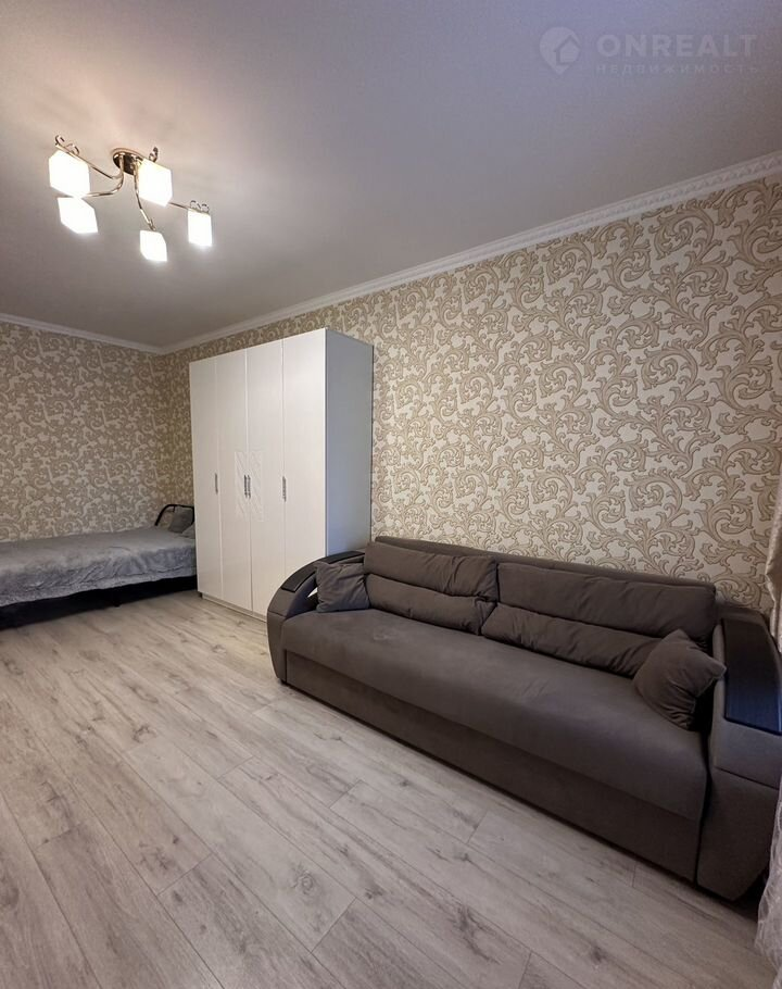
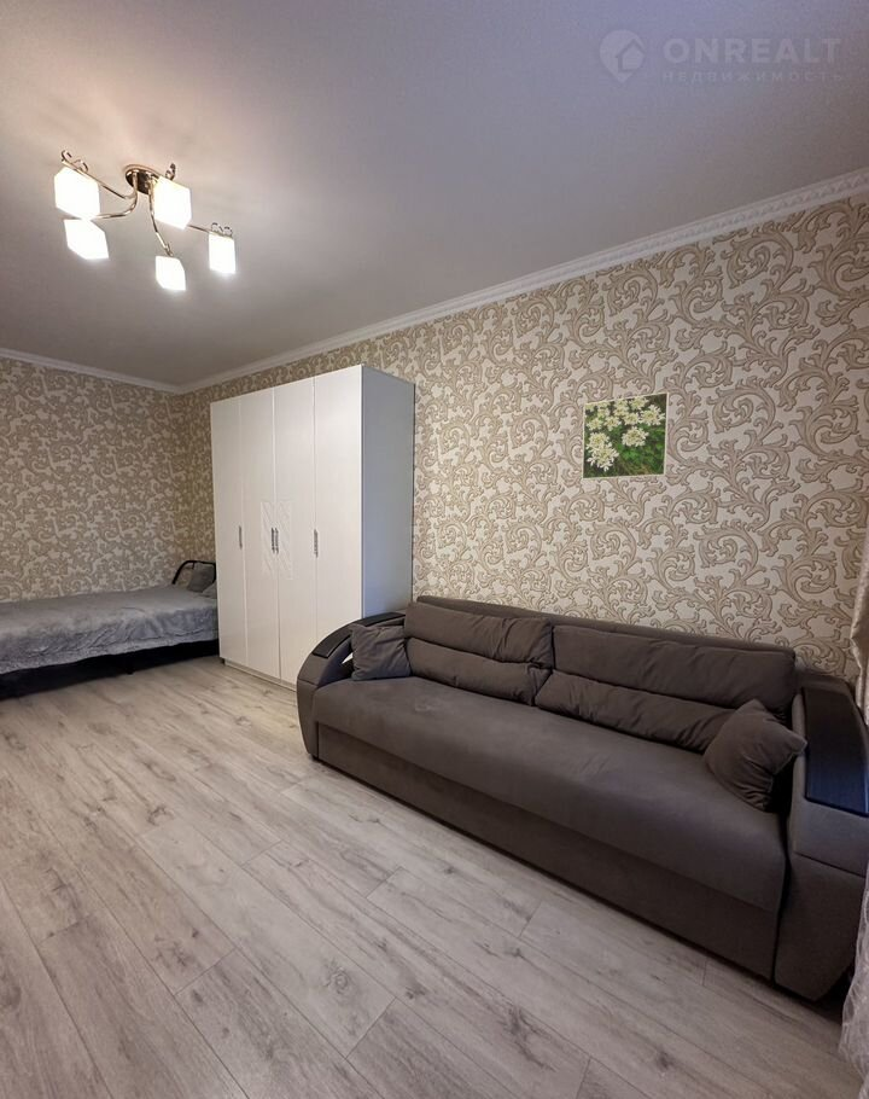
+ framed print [581,390,670,481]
